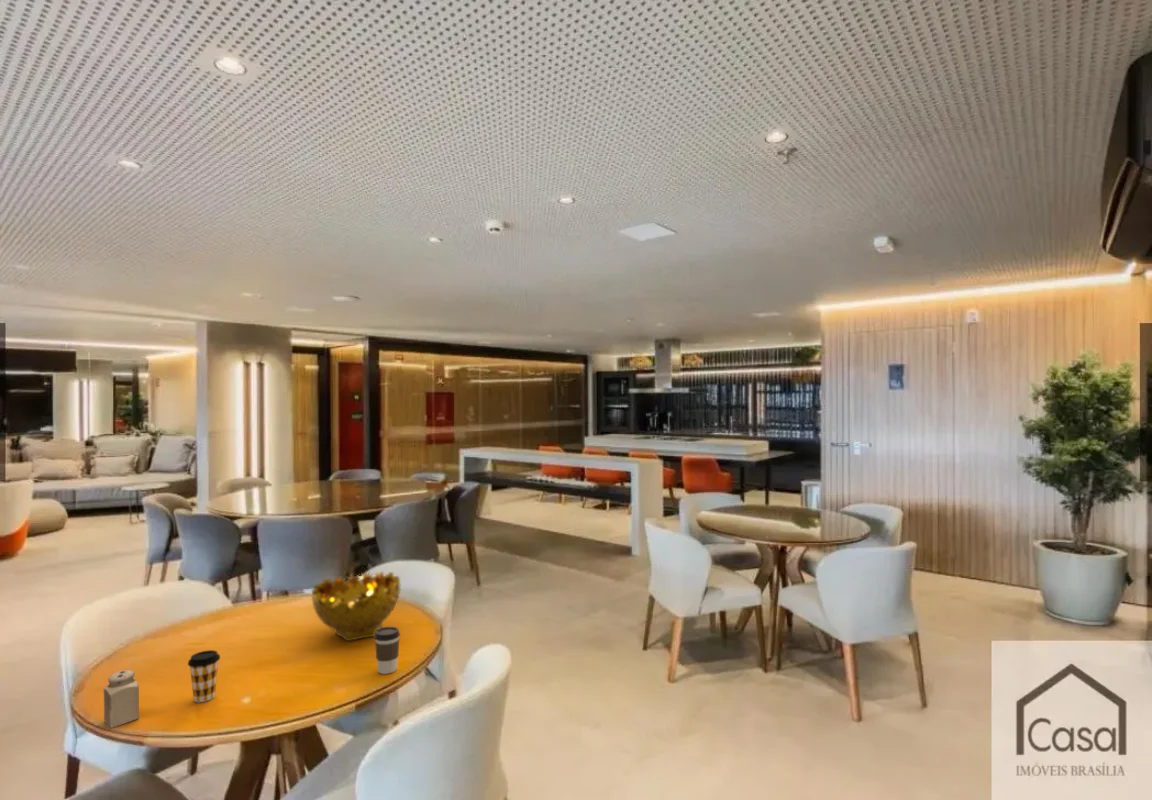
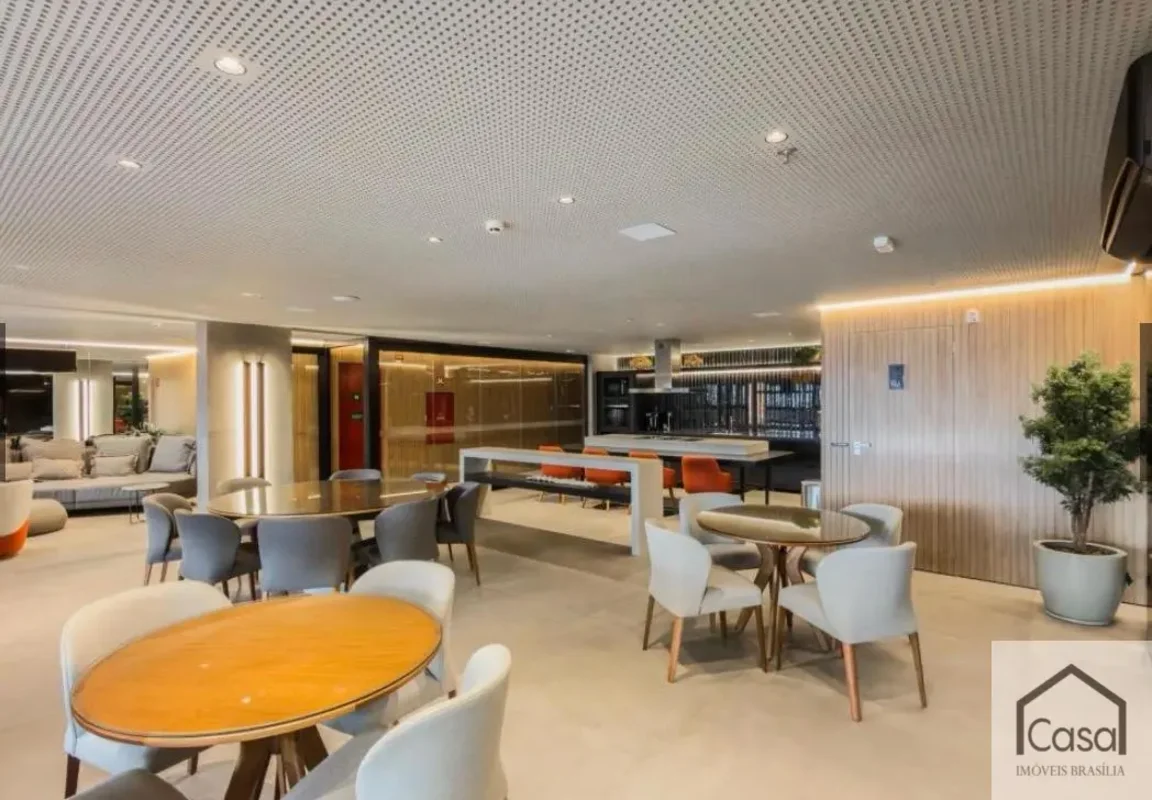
- coffee cup [373,626,401,675]
- decorative bowl [311,571,402,642]
- salt shaker [103,669,140,729]
- coffee cup [187,649,221,703]
